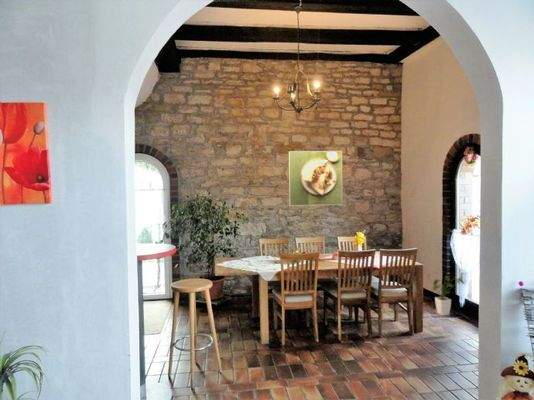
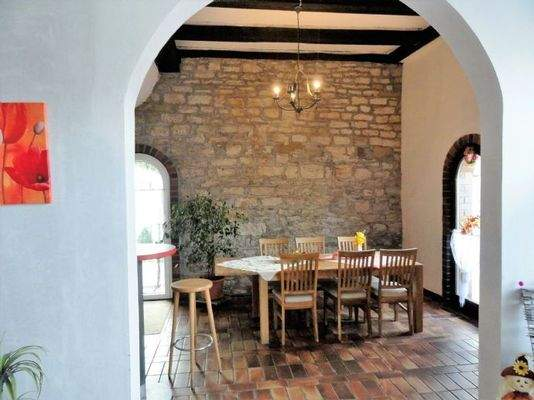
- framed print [288,150,343,207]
- house plant [423,273,466,317]
